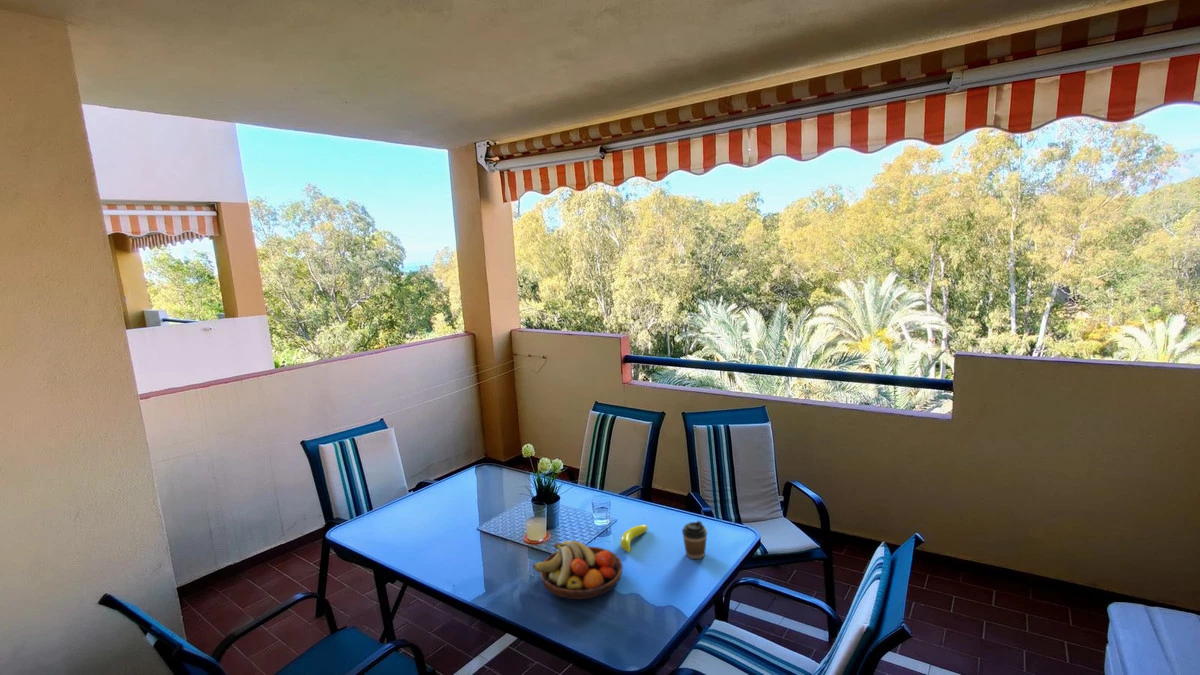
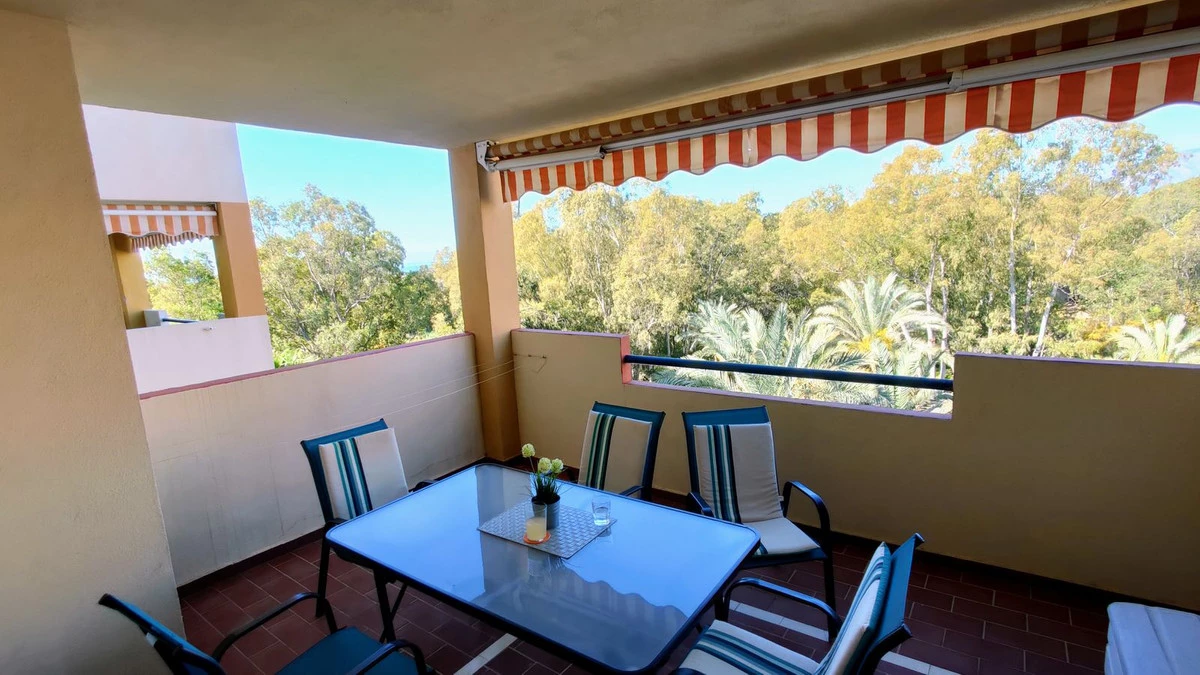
- banana [620,524,649,553]
- coffee cup [681,520,708,560]
- fruit bowl [532,540,624,601]
